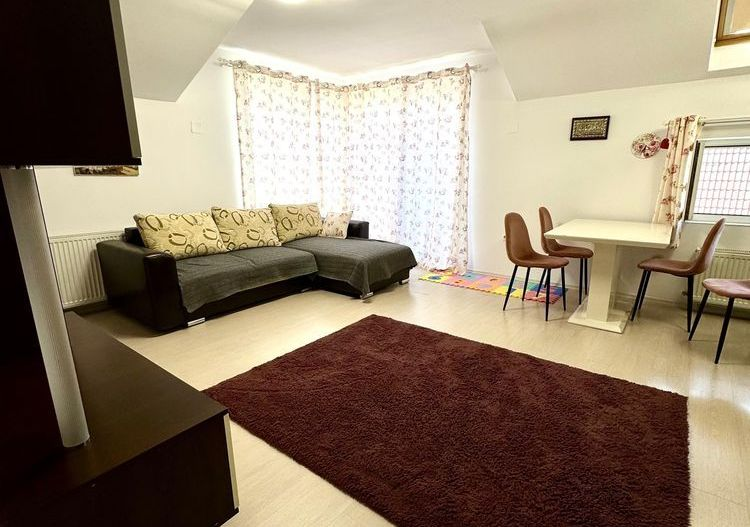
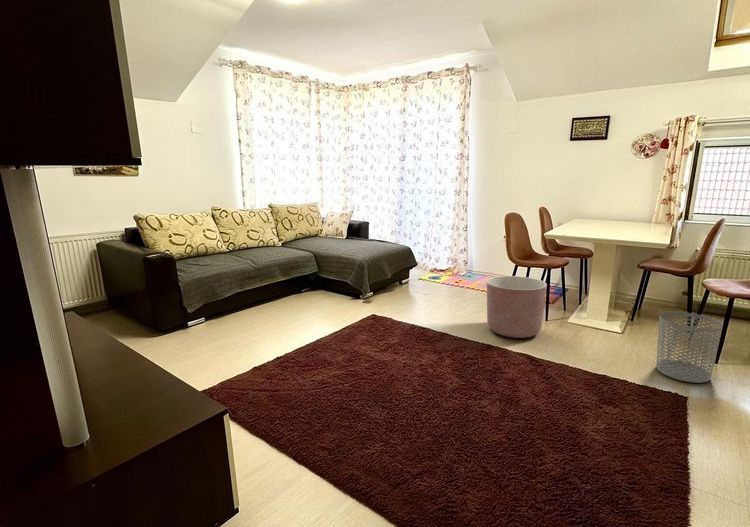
+ waste bin [655,311,724,384]
+ planter [486,275,548,339]
